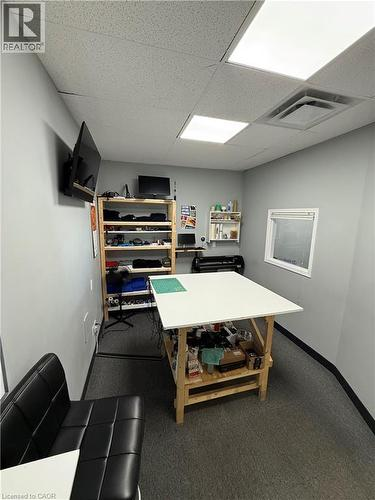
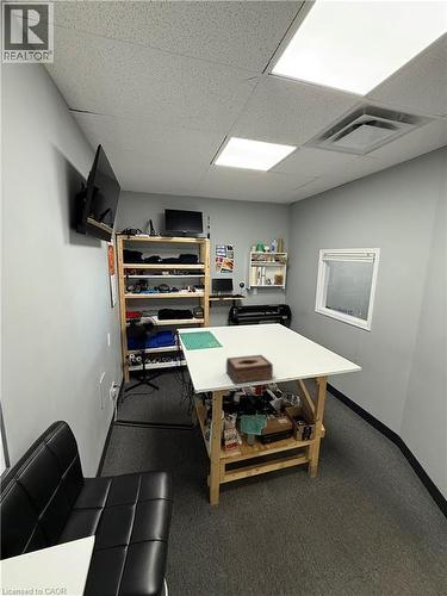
+ tissue box [225,354,274,385]
